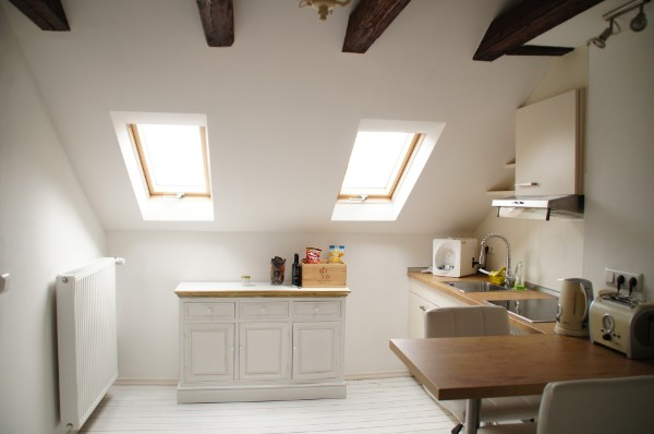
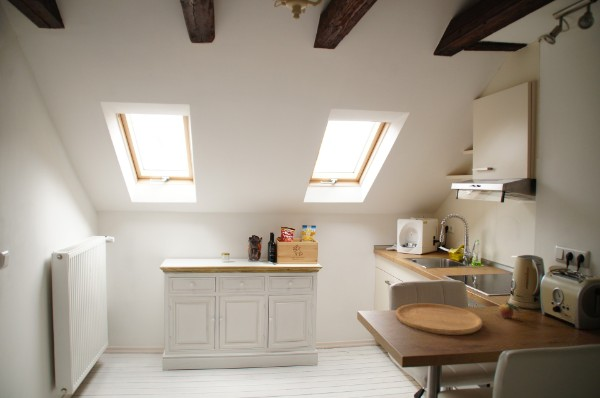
+ cutting board [395,302,484,336]
+ fruit [498,300,522,319]
